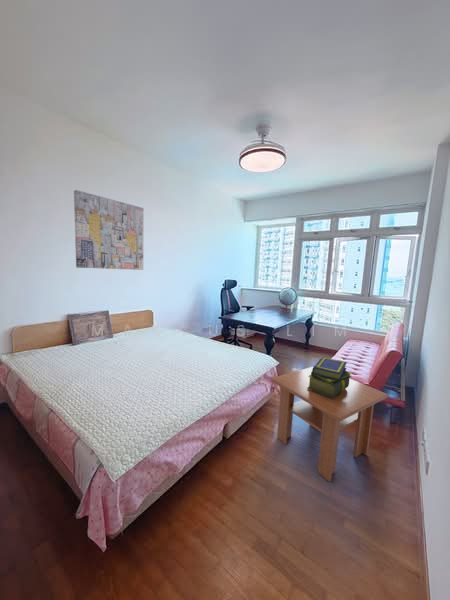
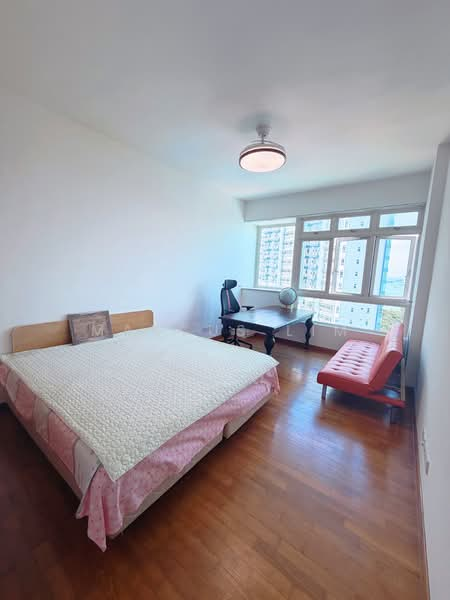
- wall art [73,189,144,271]
- stack of books [307,356,353,399]
- coffee table [270,366,389,483]
